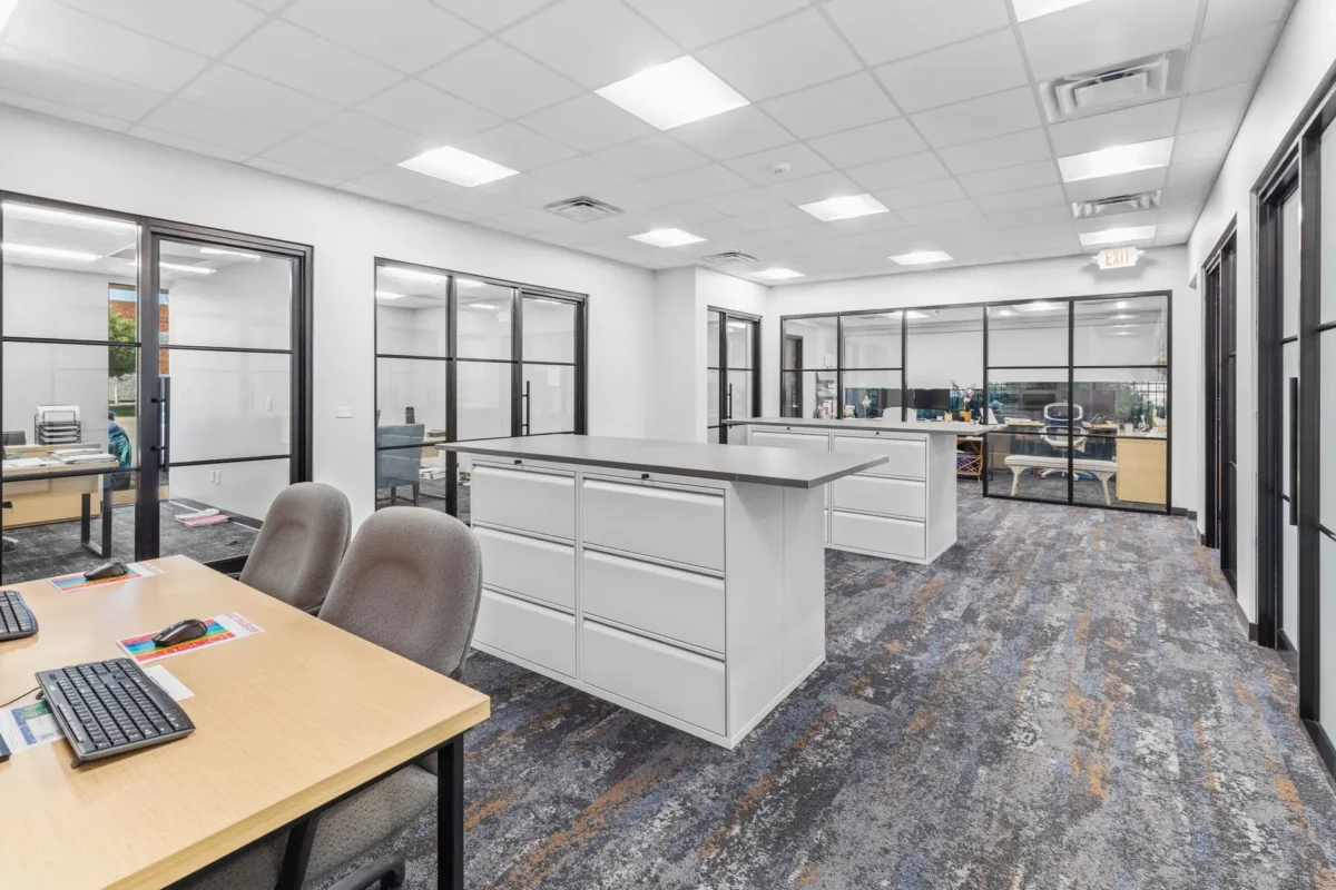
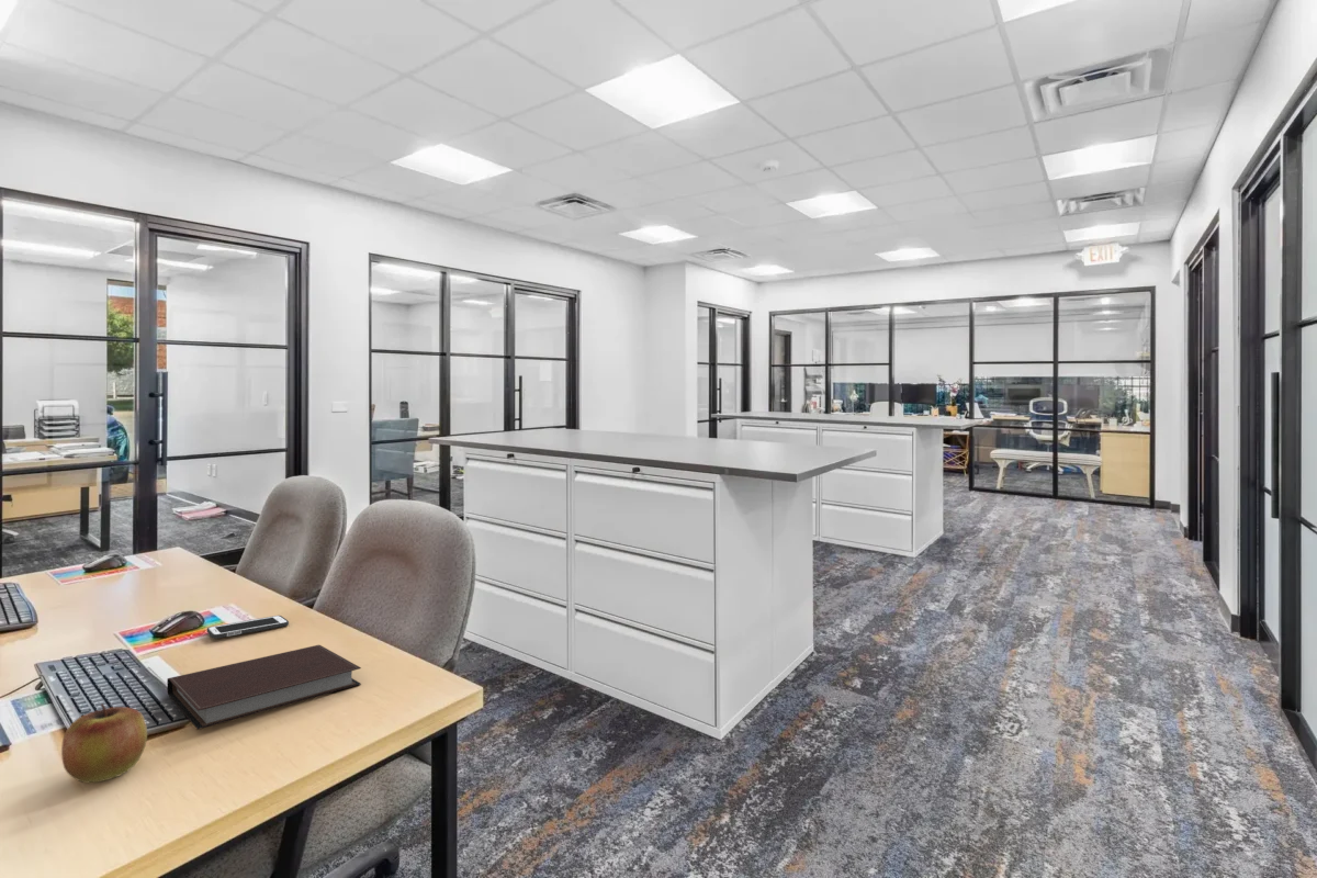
+ apple [60,702,148,784]
+ cell phone [206,615,290,640]
+ notebook [166,644,362,730]
